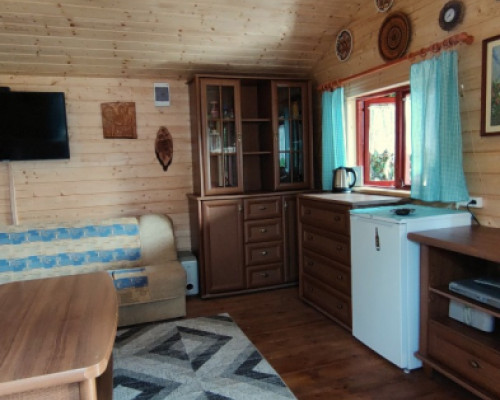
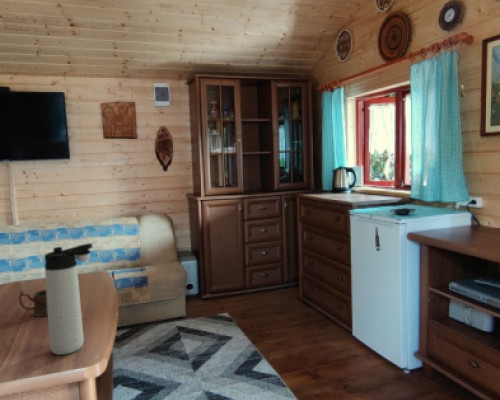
+ mug [18,289,48,318]
+ thermos bottle [43,242,94,356]
